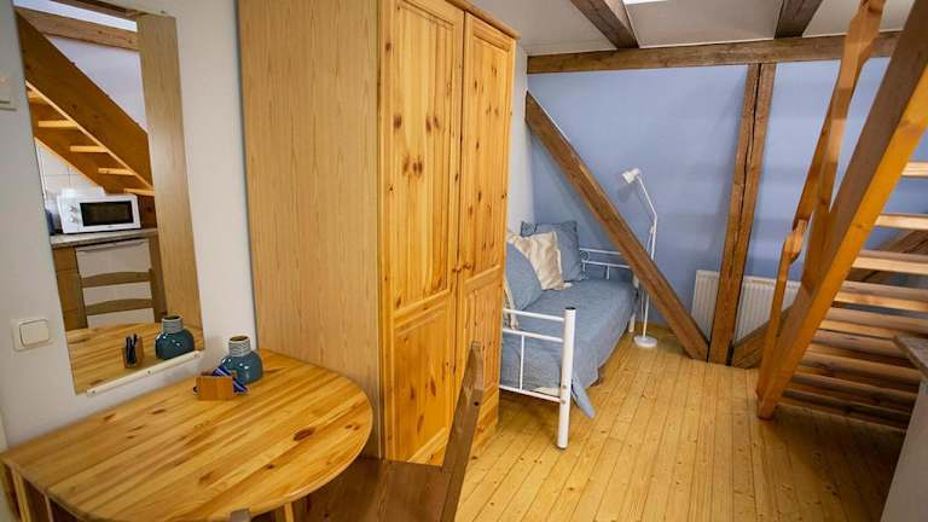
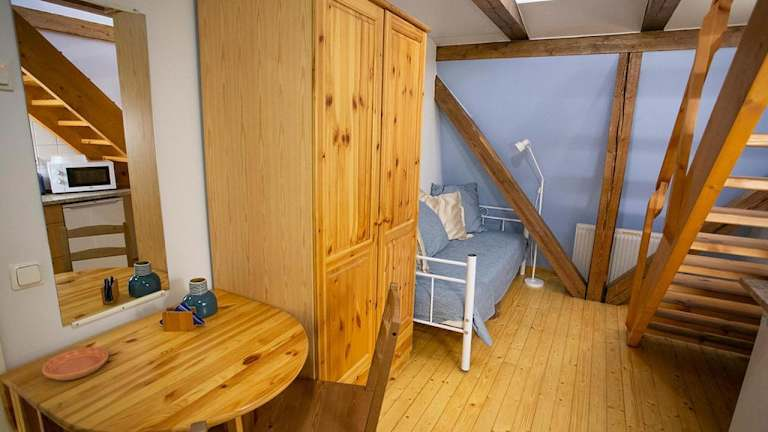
+ saucer [41,346,109,381]
